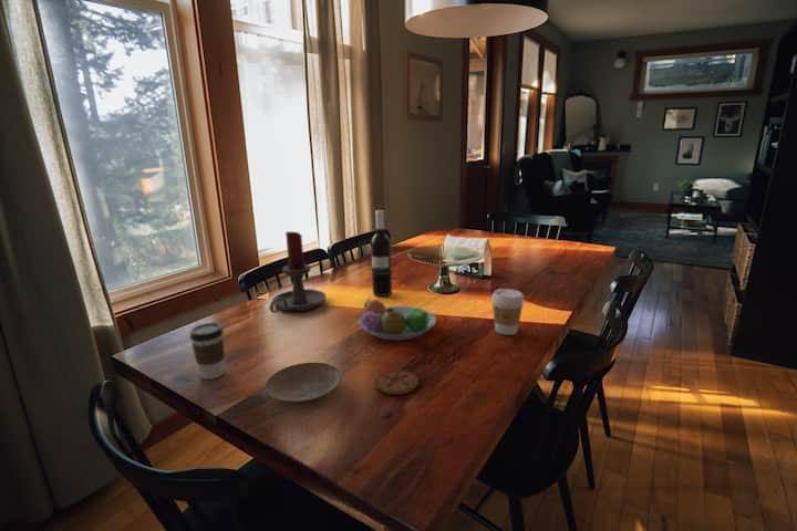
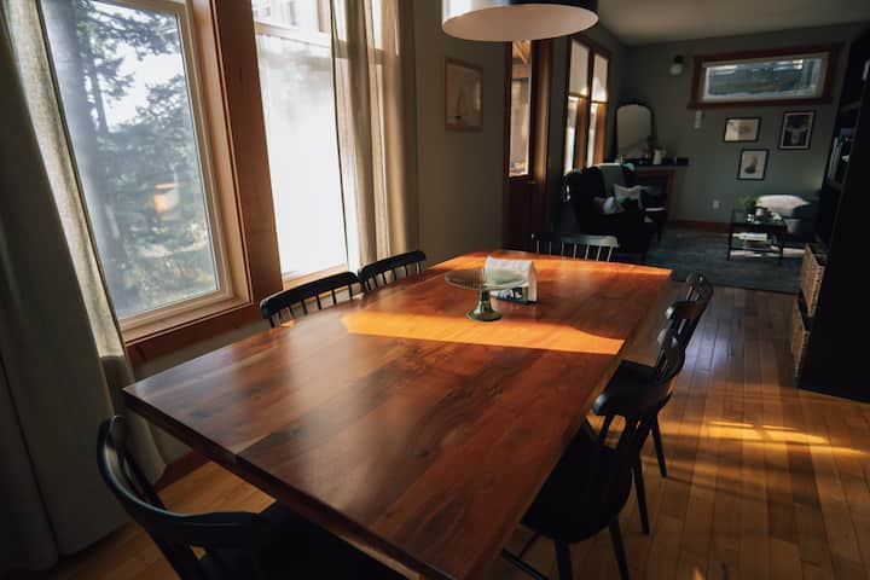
- fruit bowl [358,298,437,341]
- coffee cup [491,288,525,336]
- candle holder [269,230,327,314]
- wine bottle [370,209,393,298]
- coaster [374,369,420,396]
- coffee cup [188,322,226,381]
- plate [263,362,343,405]
